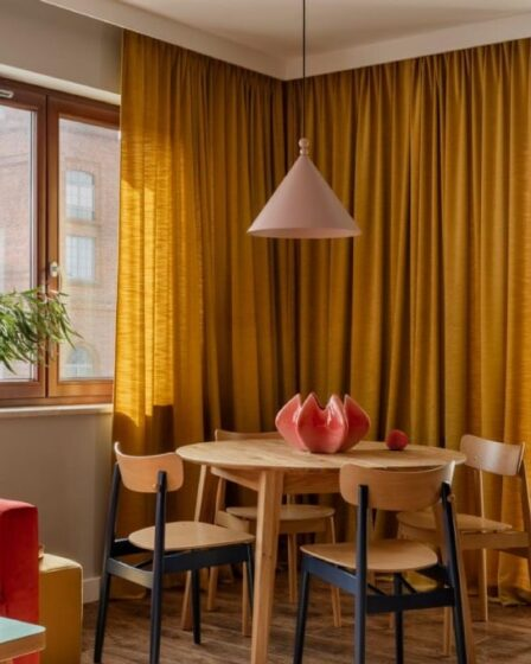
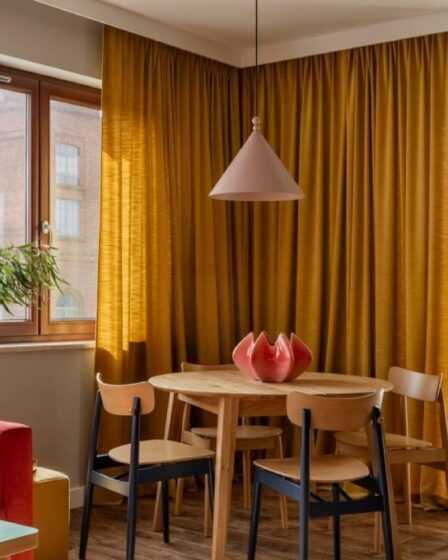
- apple [384,428,409,451]
